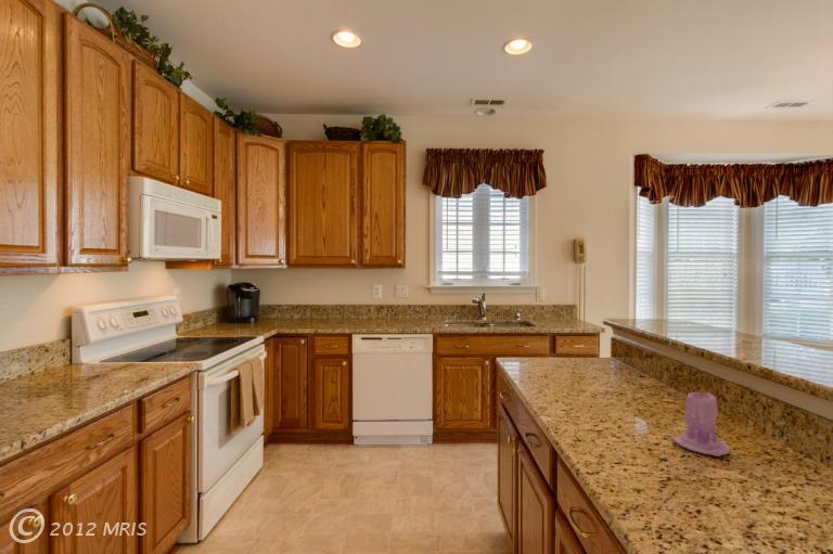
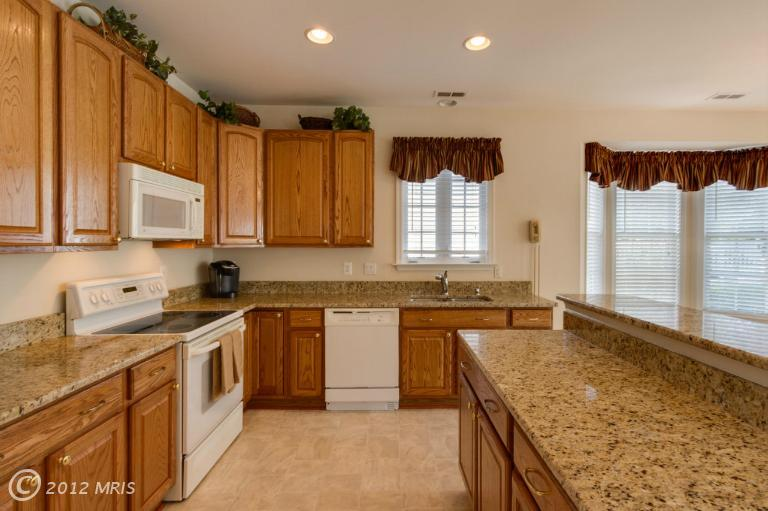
- candle [674,385,730,458]
